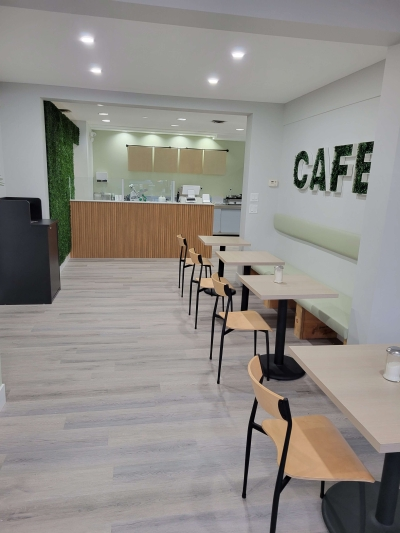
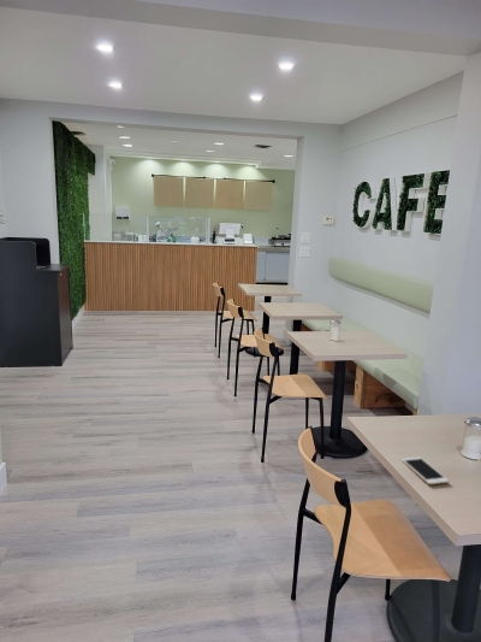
+ cell phone [400,455,450,485]
